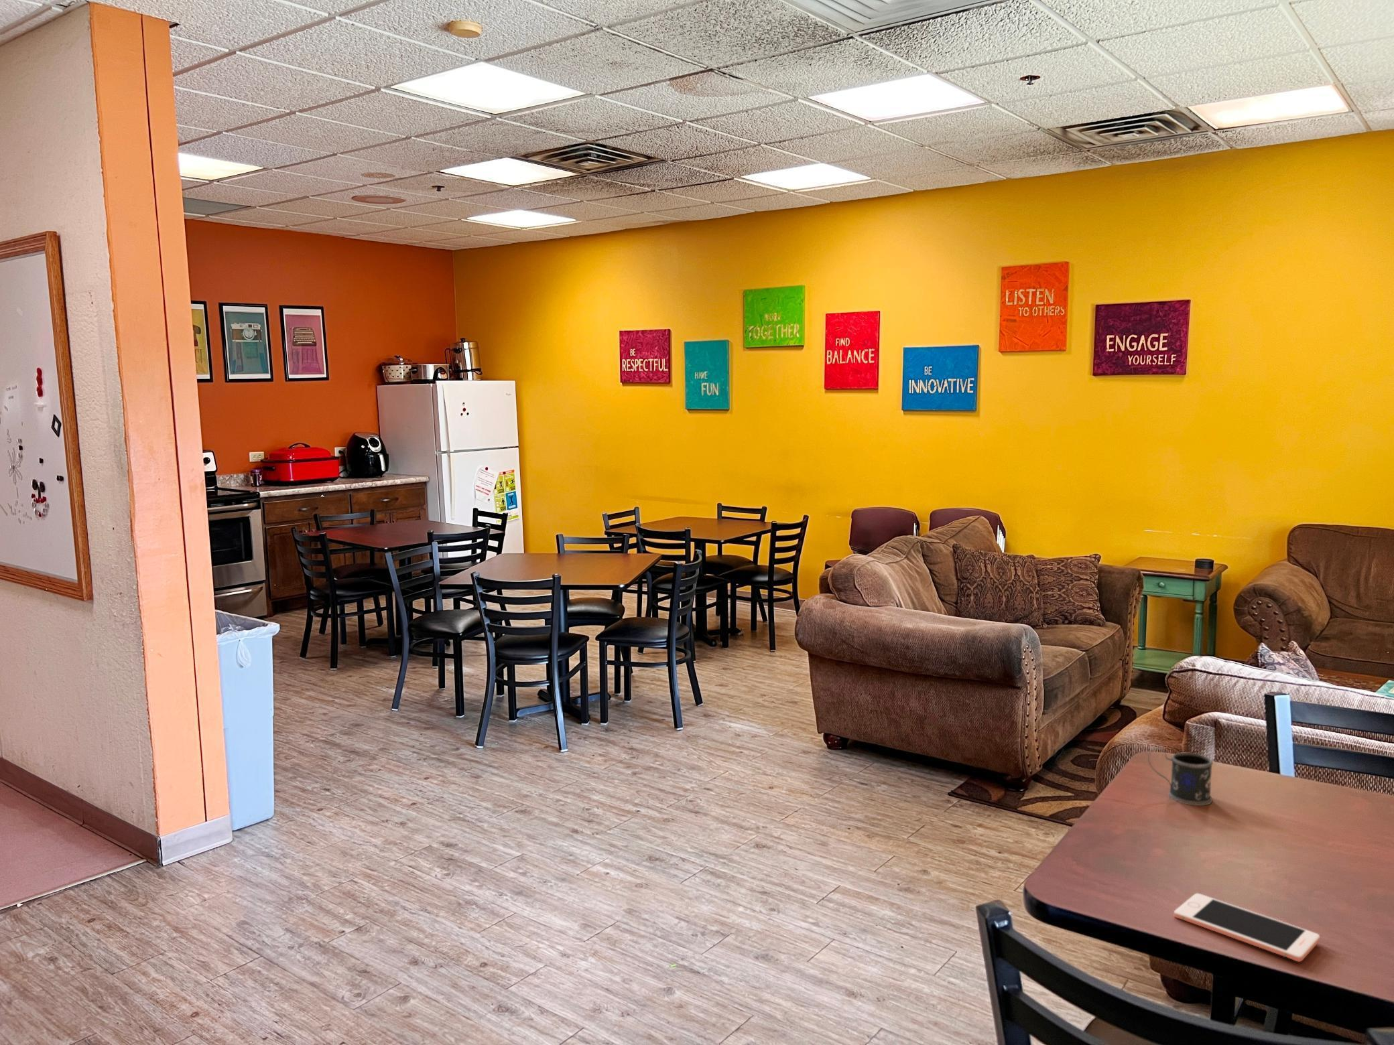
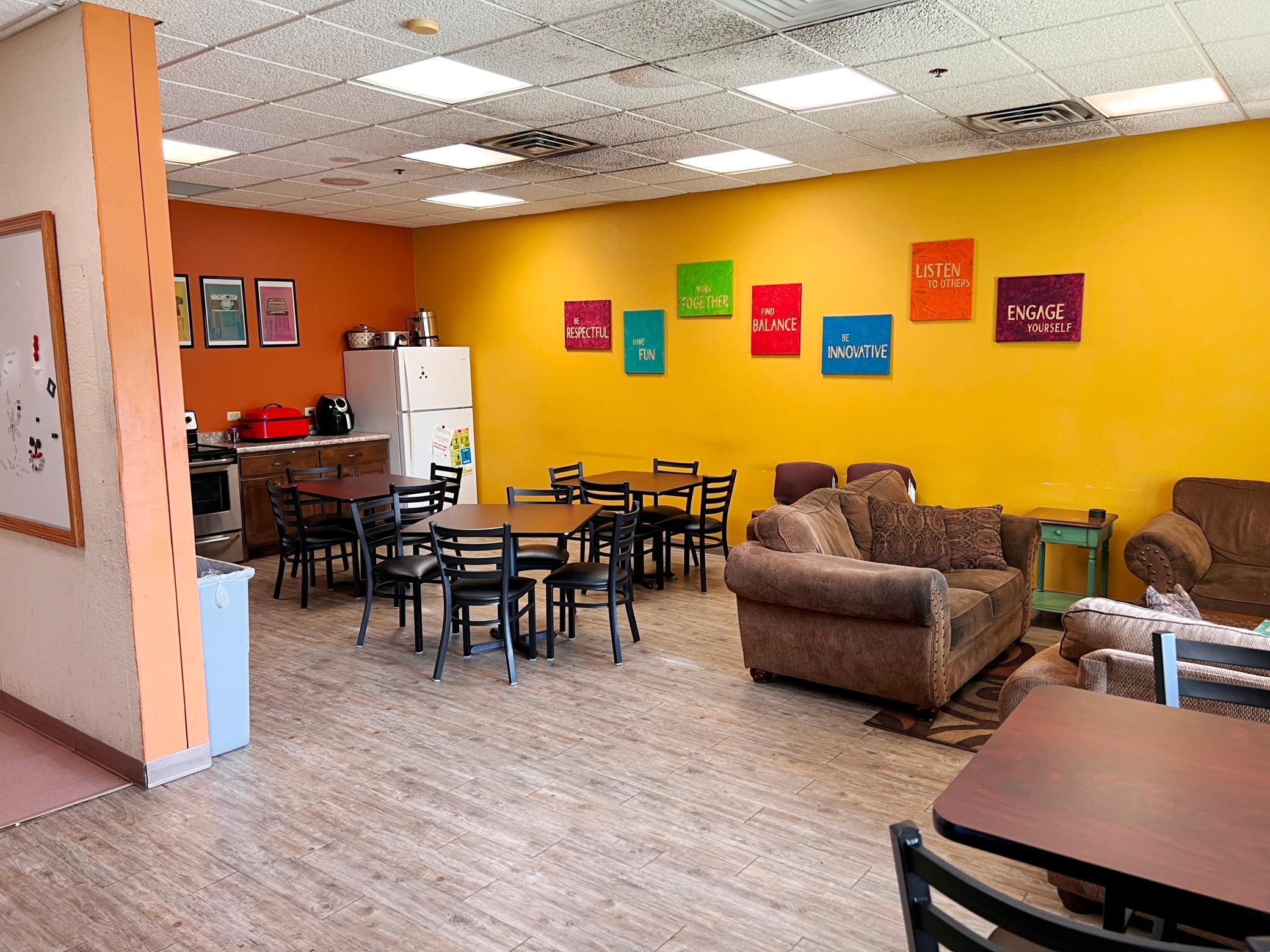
- cell phone [1173,892,1320,963]
- mug [1147,746,1214,807]
